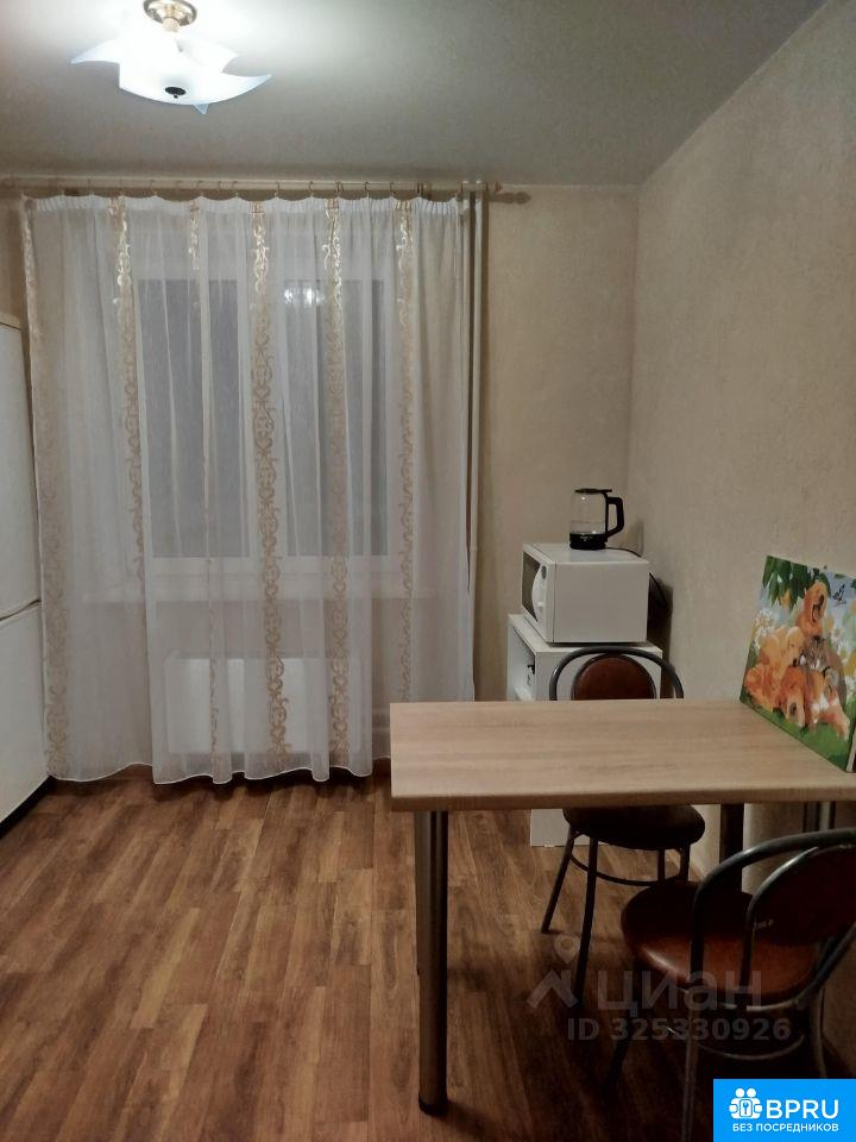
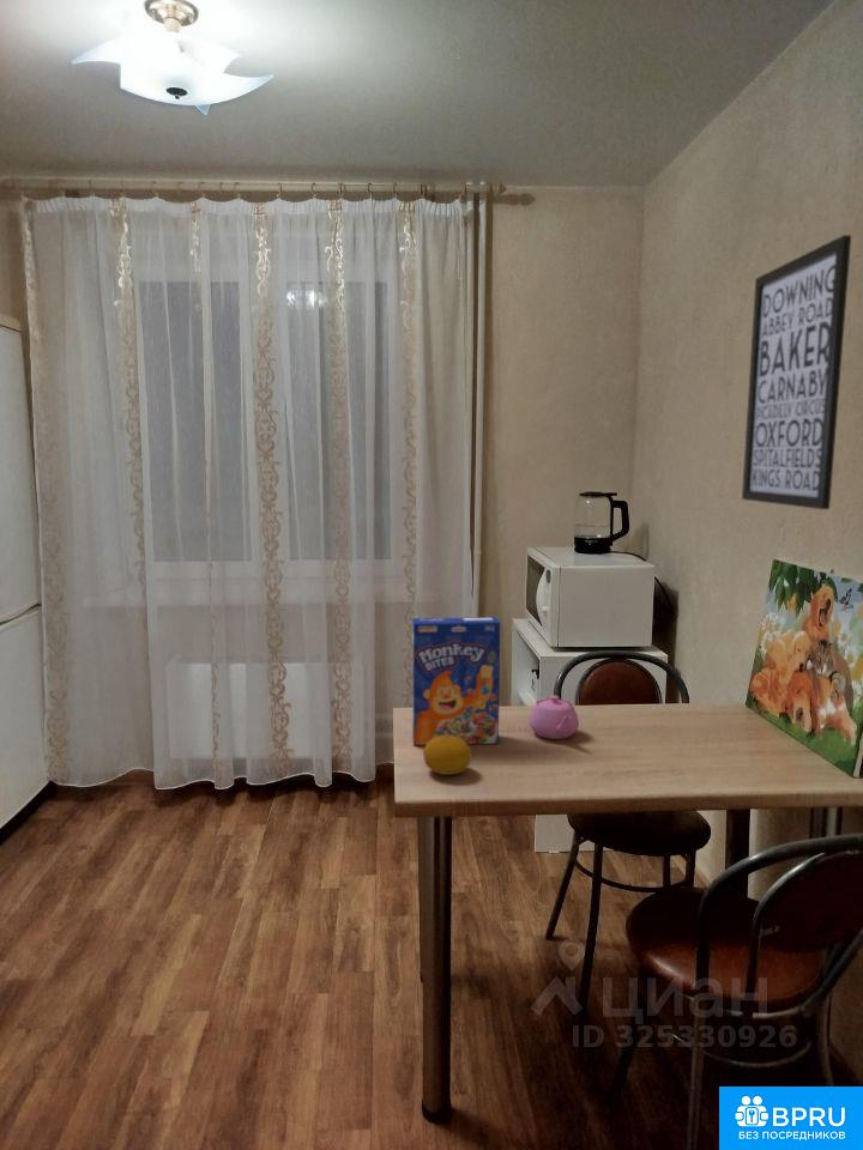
+ cereal box [411,616,501,746]
+ fruit [422,736,472,776]
+ teapot [527,695,580,740]
+ wall art [741,234,852,510]
